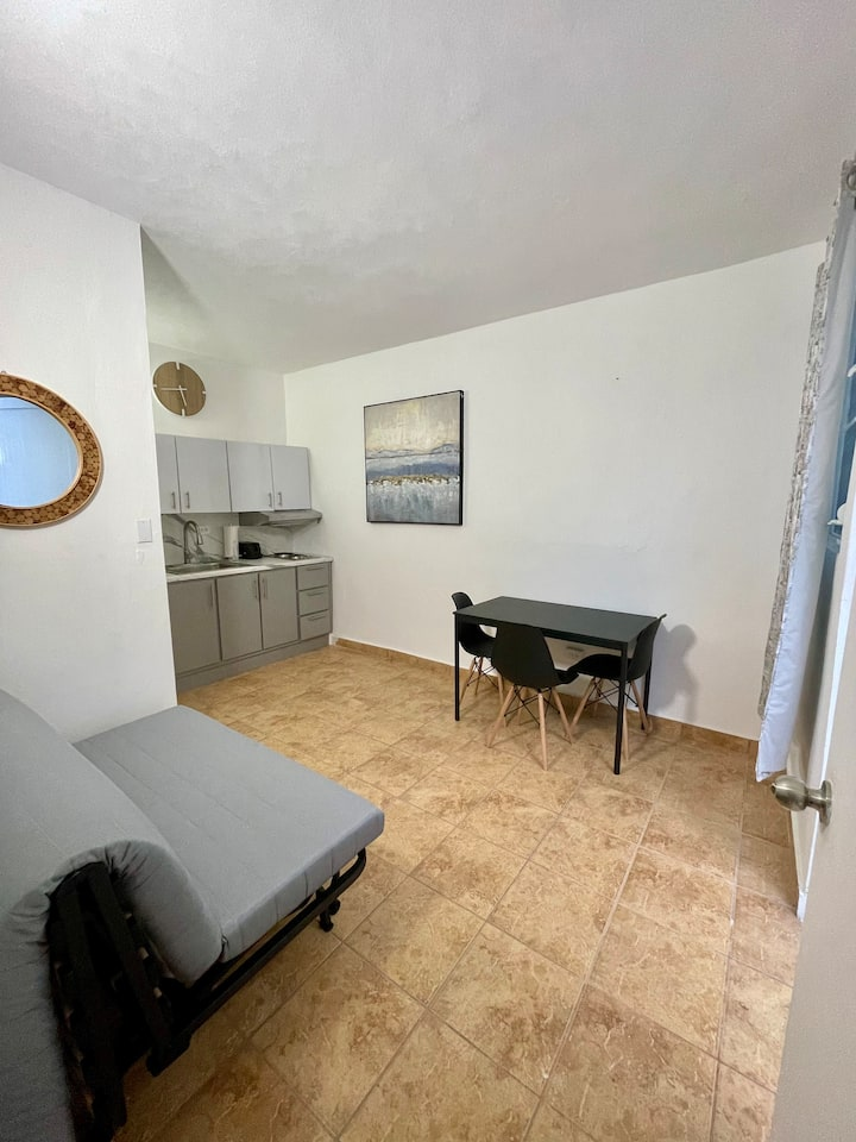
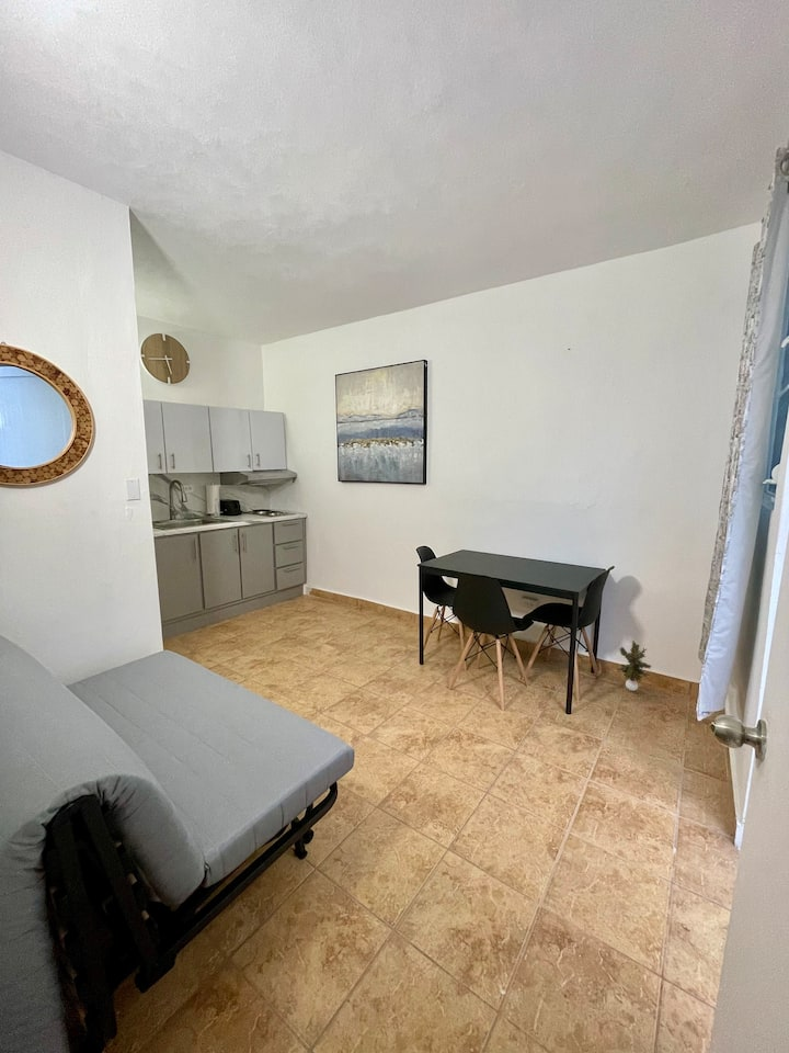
+ potted plant [615,639,652,692]
